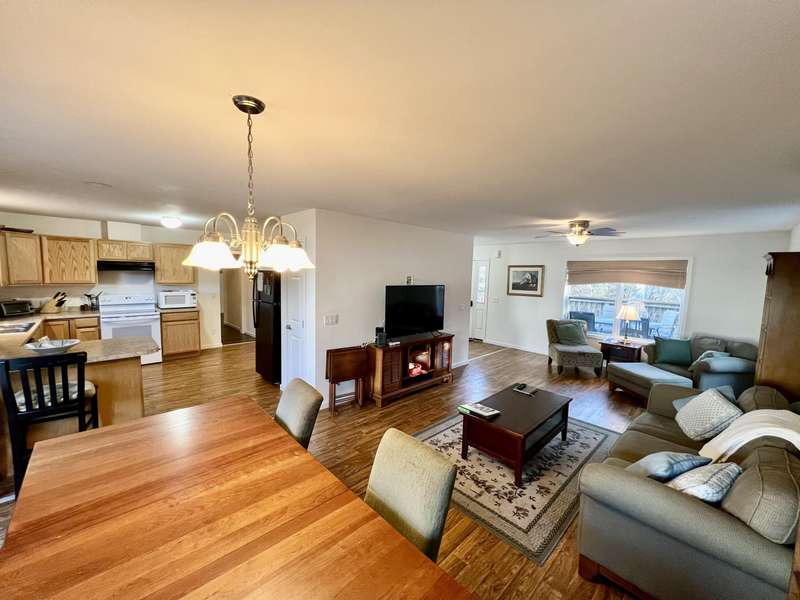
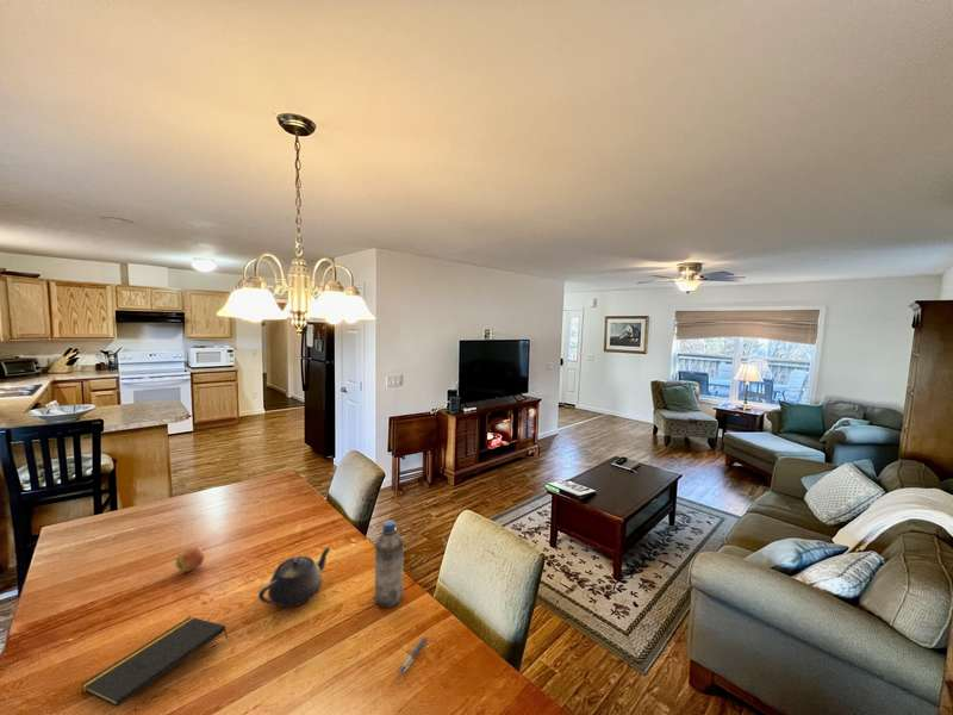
+ water bottle [374,520,405,609]
+ notepad [80,616,229,708]
+ apple [175,545,206,573]
+ teapot [257,546,332,608]
+ pen [397,636,428,677]
